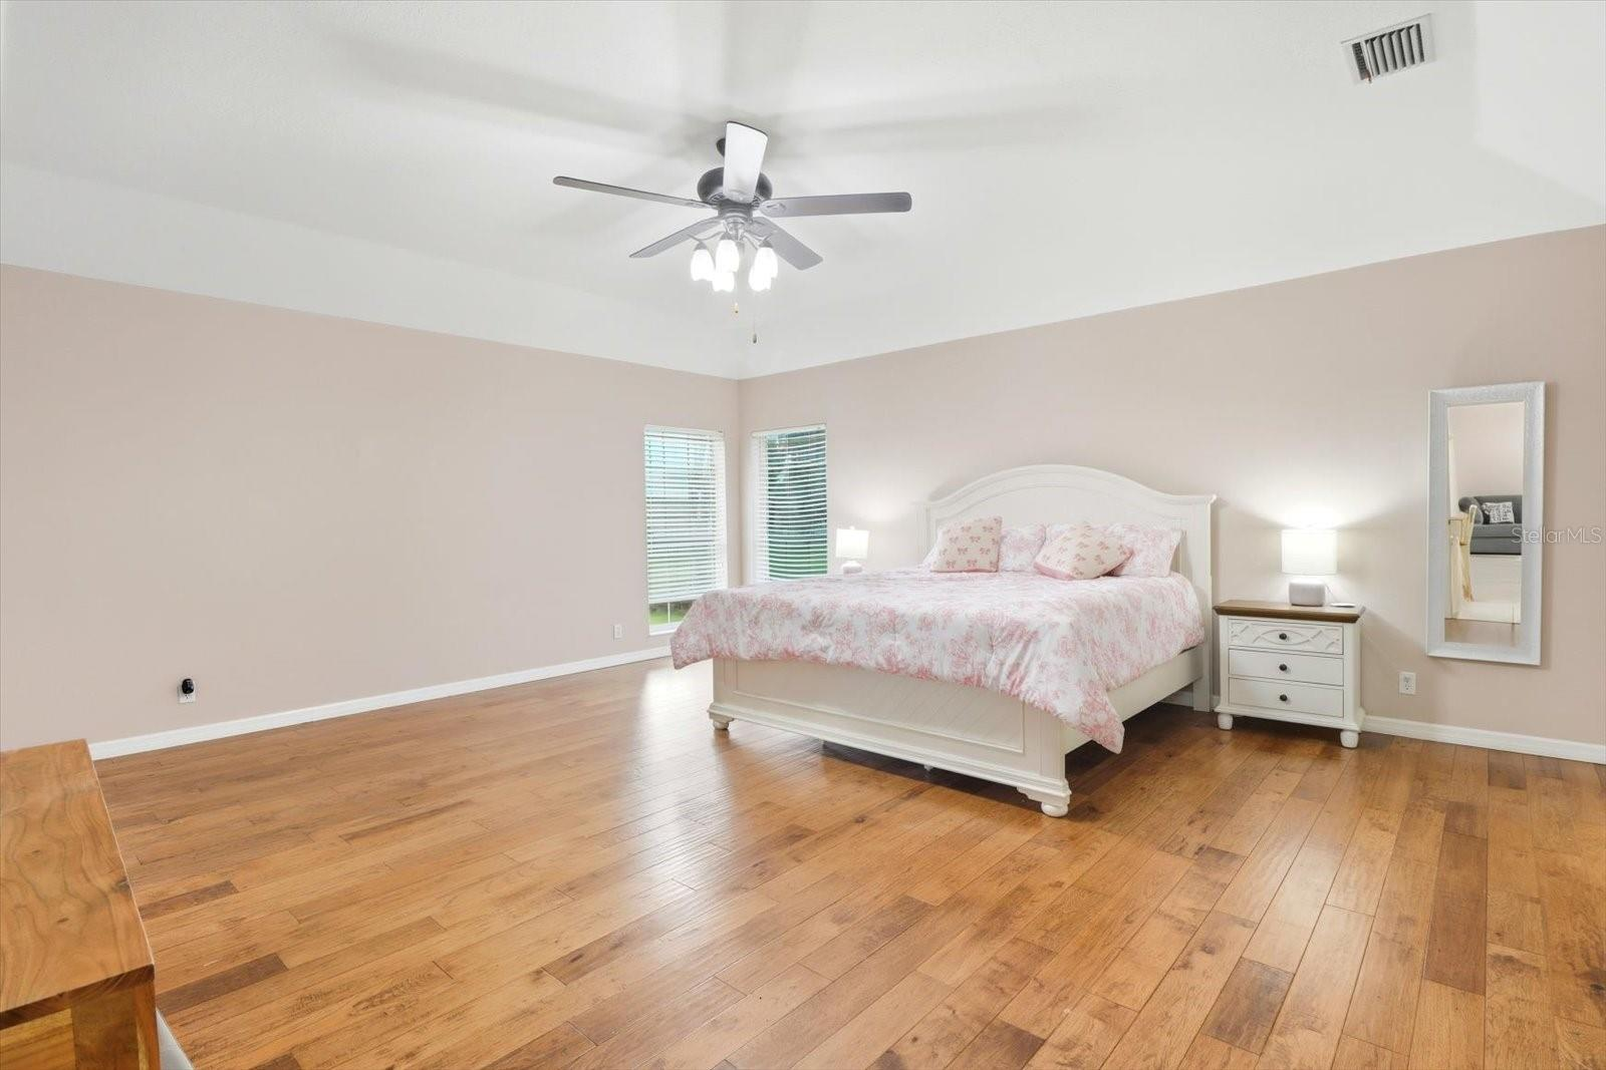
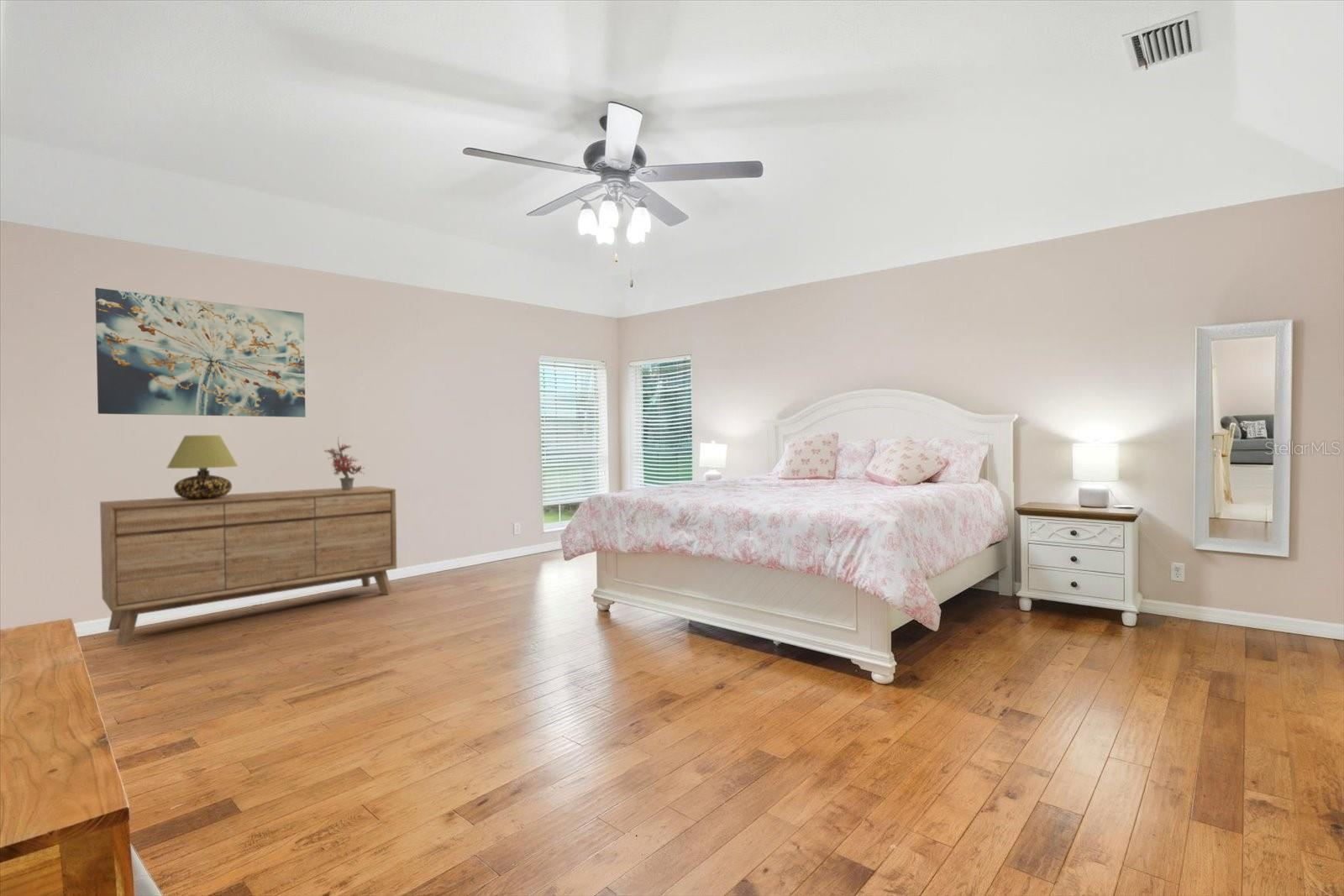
+ sideboard [99,485,397,646]
+ table lamp [166,434,239,499]
+ potted plant [324,434,365,490]
+ wall art [94,287,307,418]
